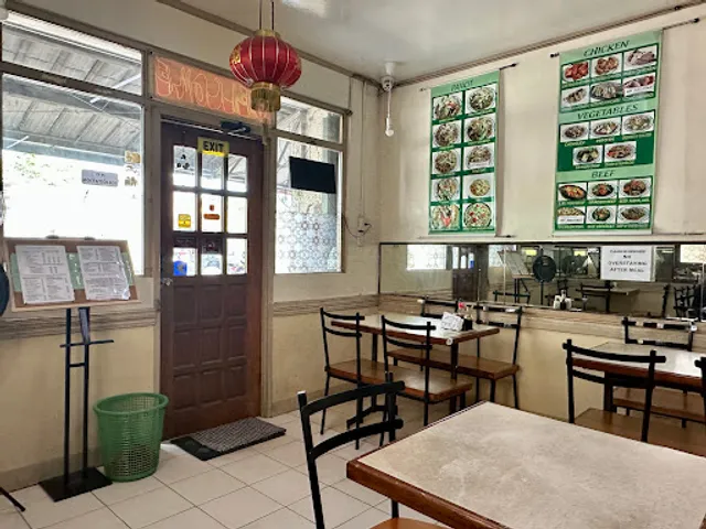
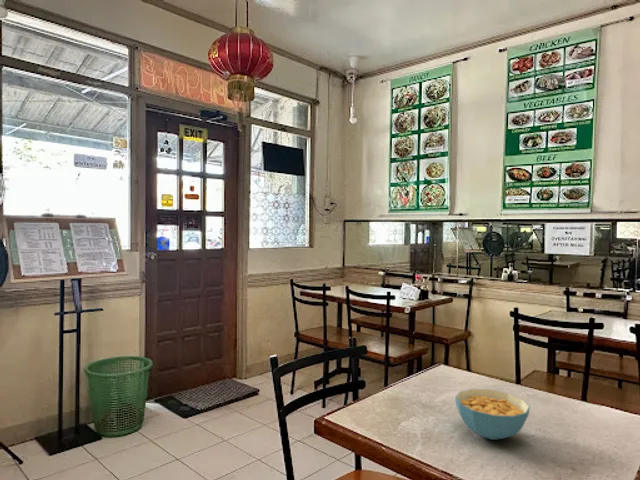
+ cereal bowl [454,388,531,441]
